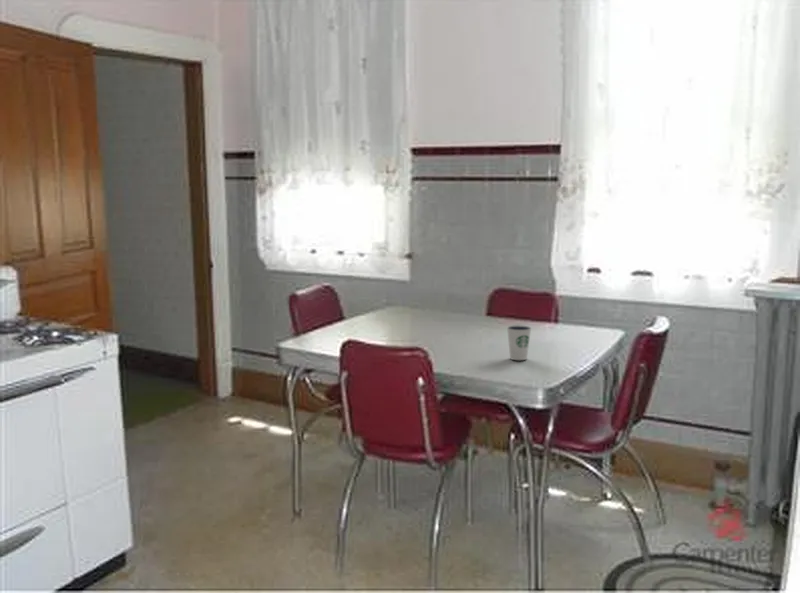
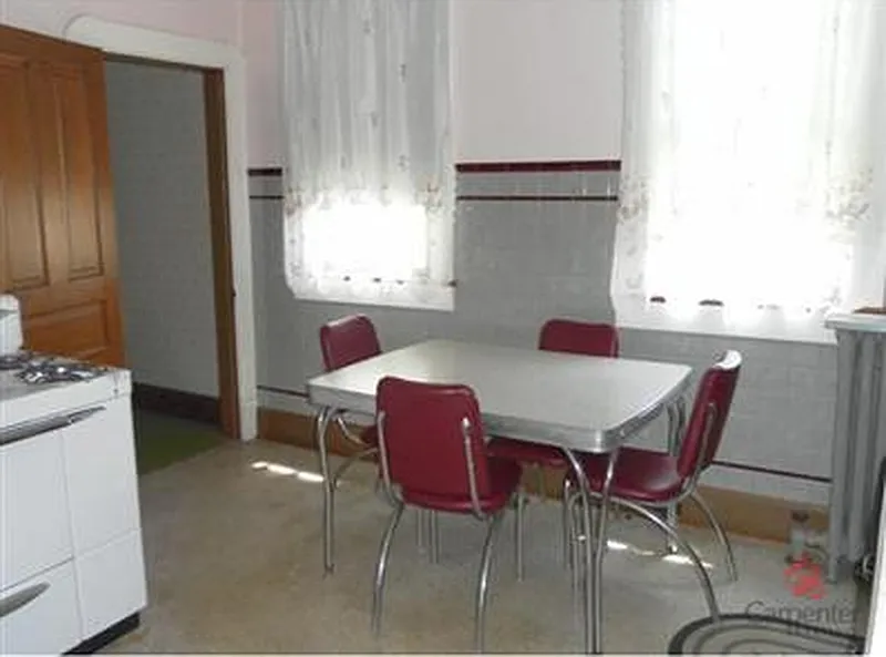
- dixie cup [506,324,533,361]
